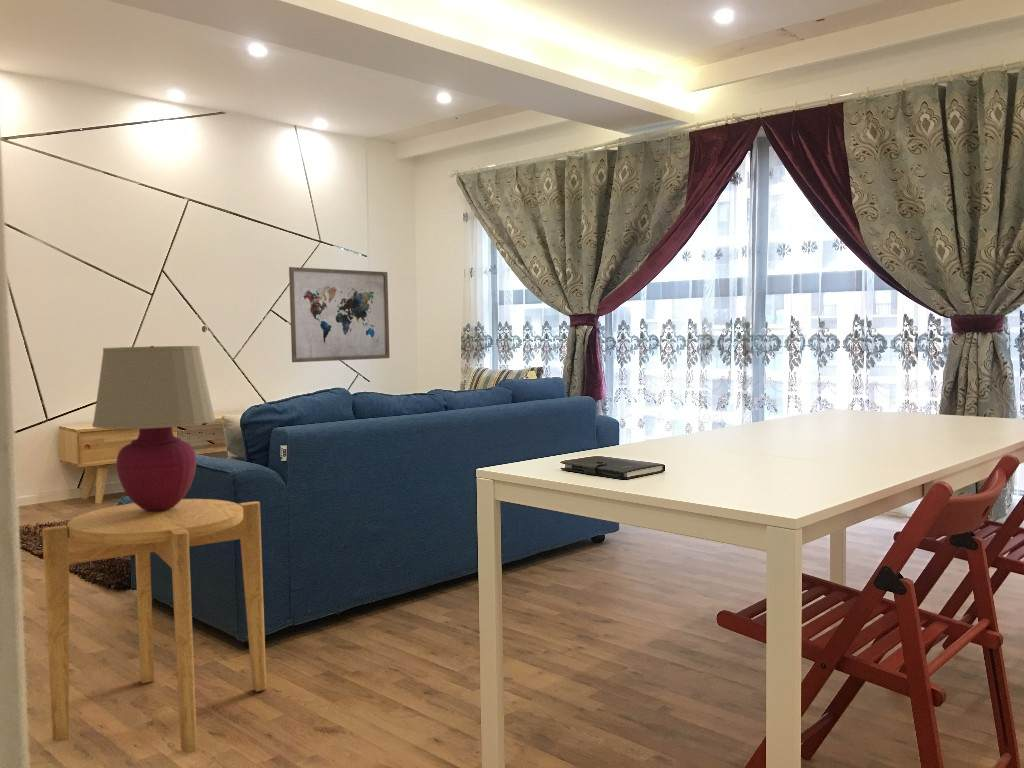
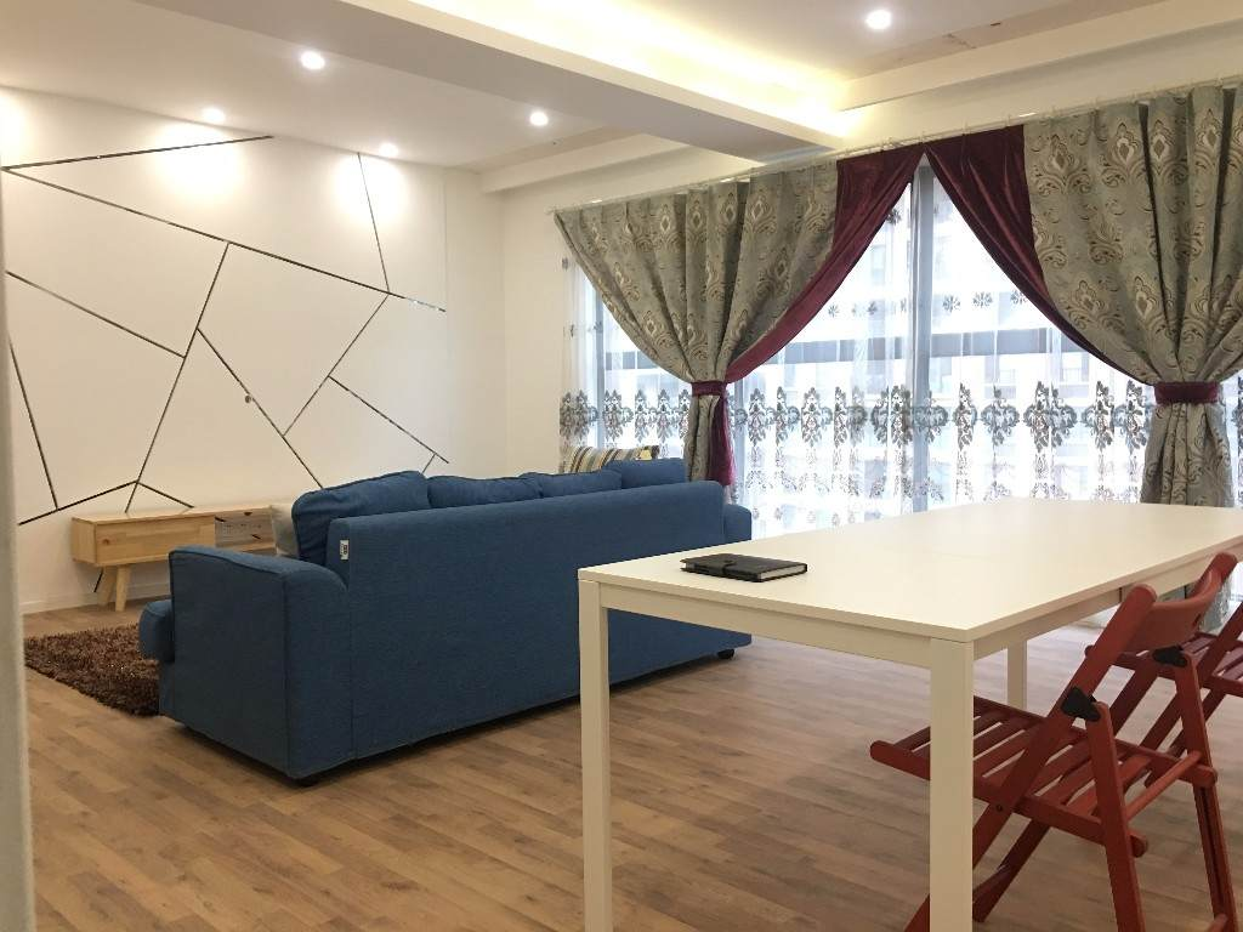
- side table [41,498,267,753]
- table lamp [91,345,216,511]
- wall art [288,266,391,363]
